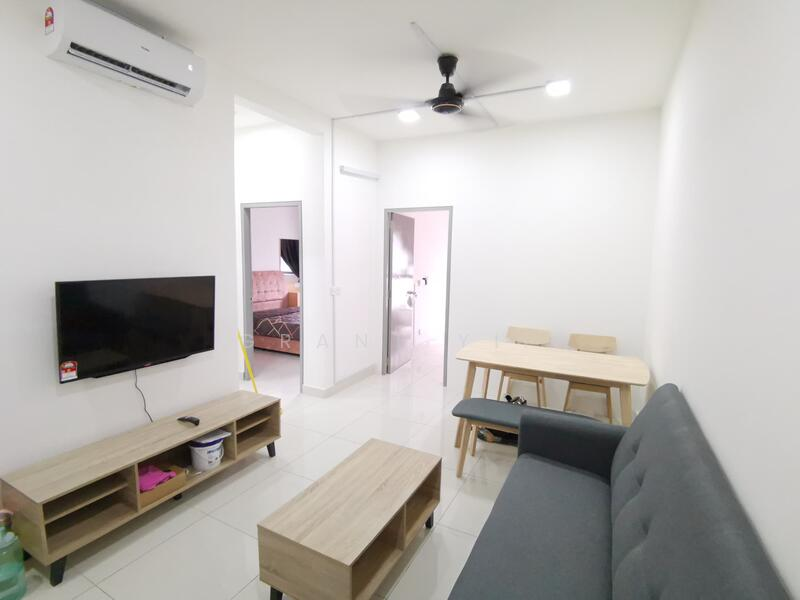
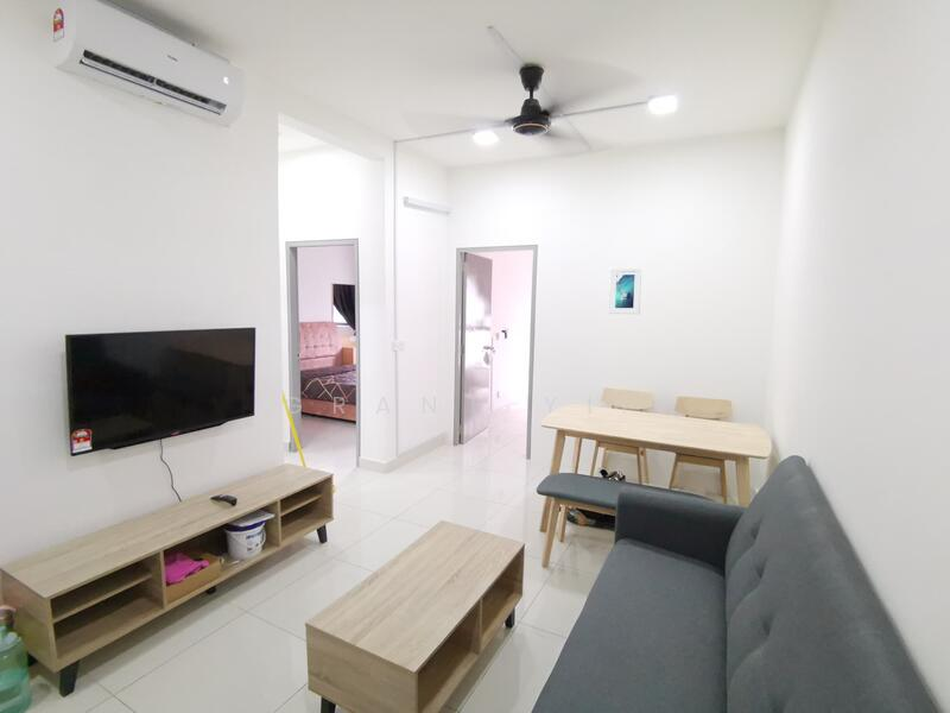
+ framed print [608,267,642,315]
